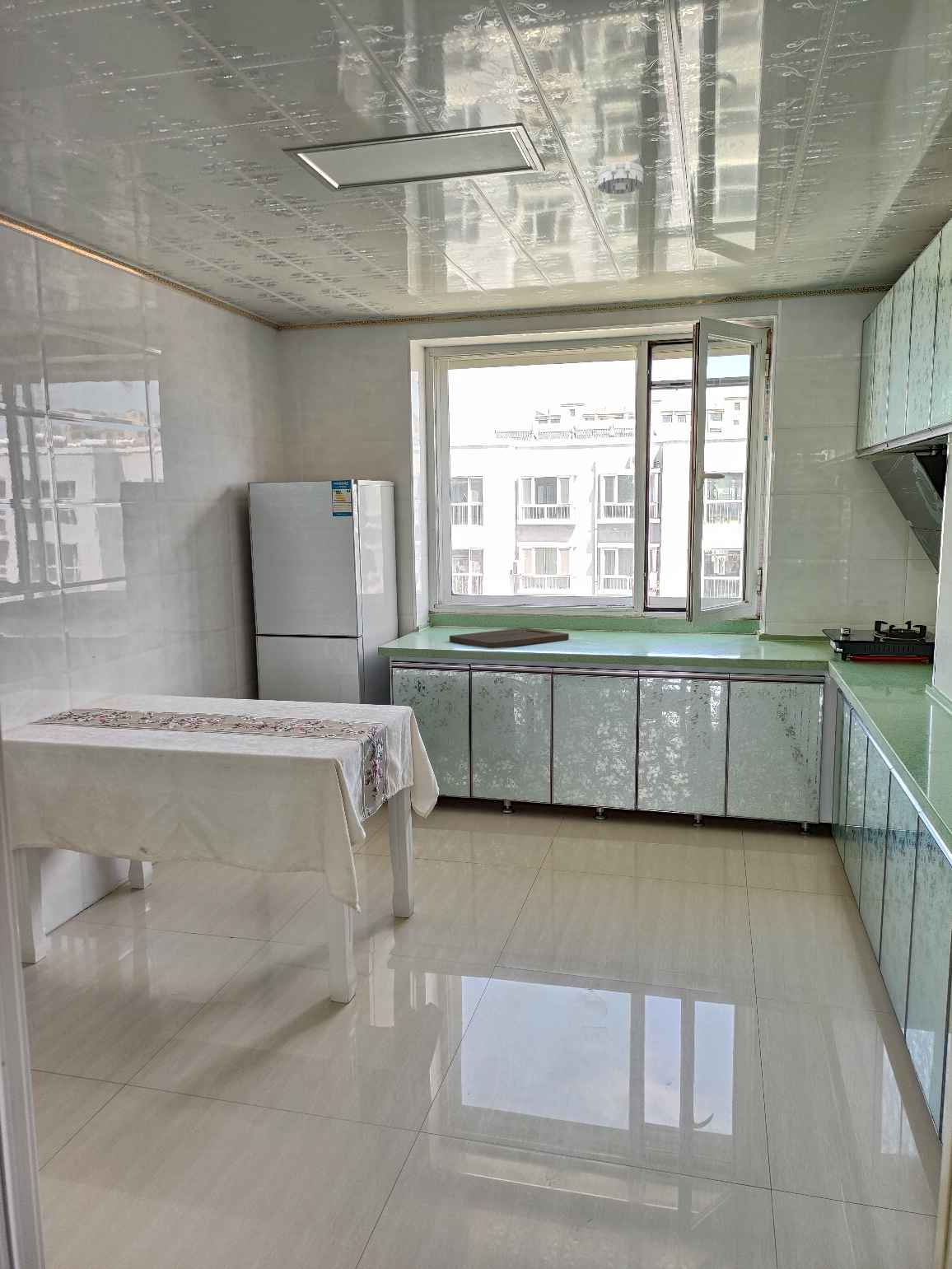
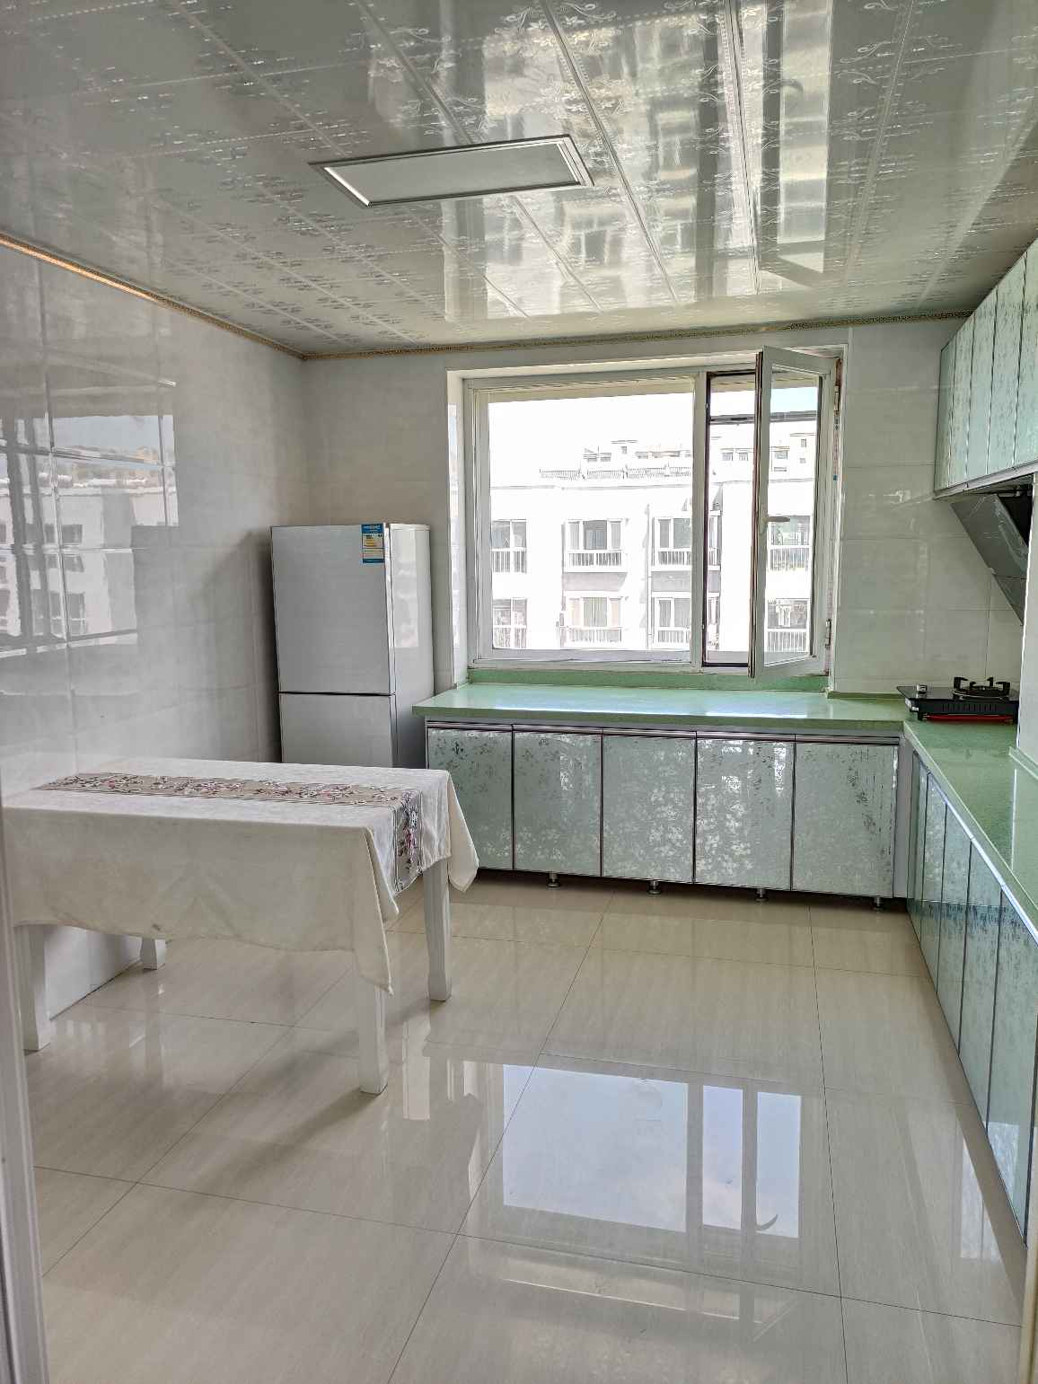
- smoke detector [597,161,644,195]
- cutting board [449,628,570,649]
